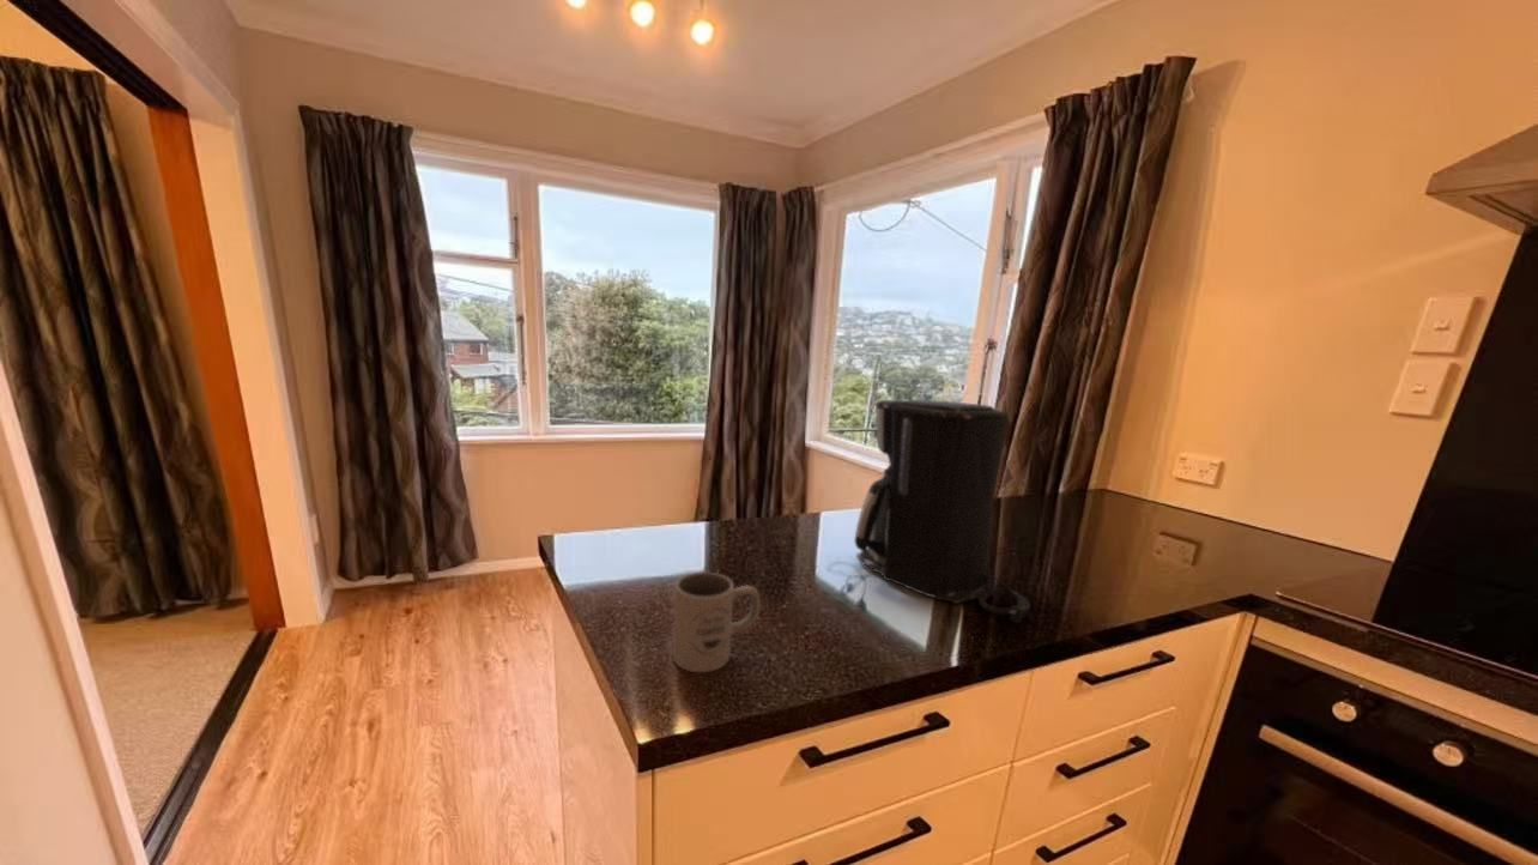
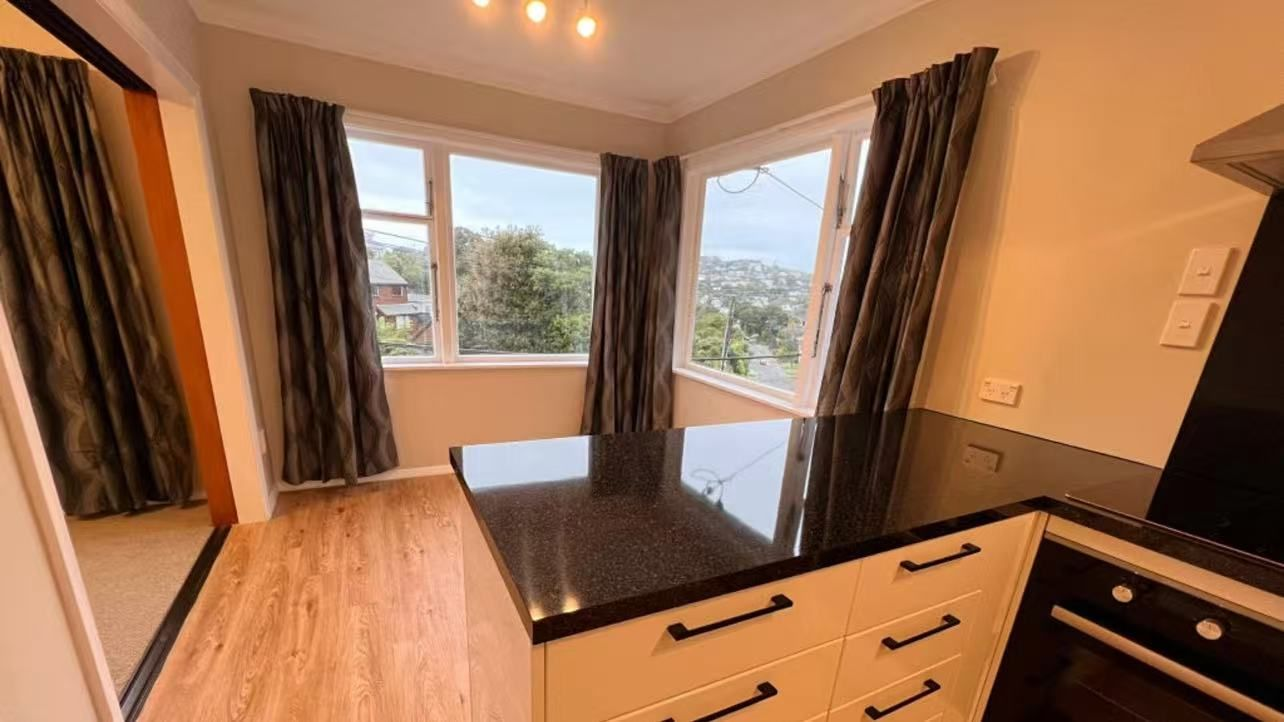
- mug [672,571,762,673]
- coffee maker [853,399,1031,624]
